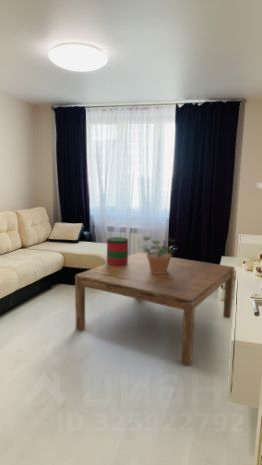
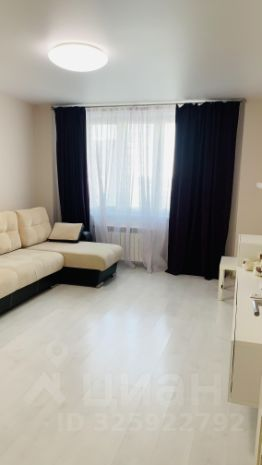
- decorative container [106,236,129,266]
- coffee table [74,251,235,368]
- potted plant [138,235,177,273]
